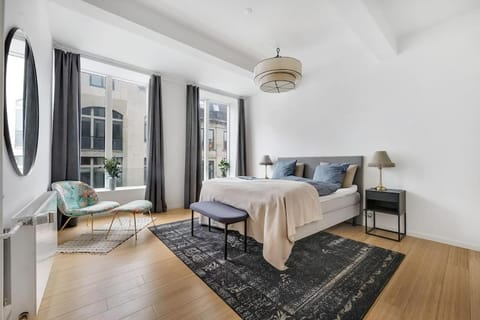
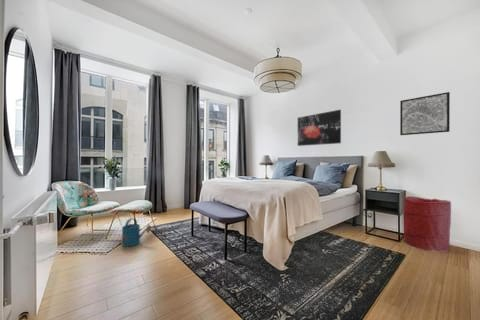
+ laundry hamper [403,195,452,253]
+ wall art [399,91,451,136]
+ wall art [297,109,342,147]
+ watering can [121,217,152,248]
